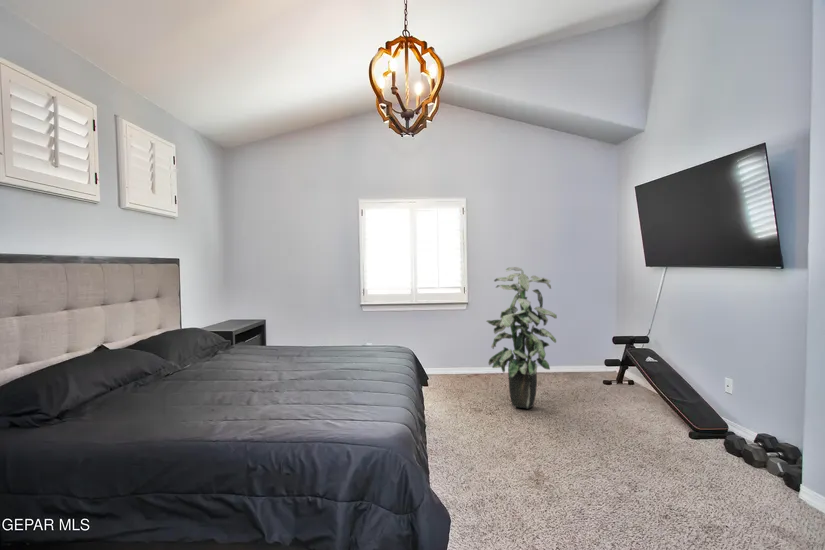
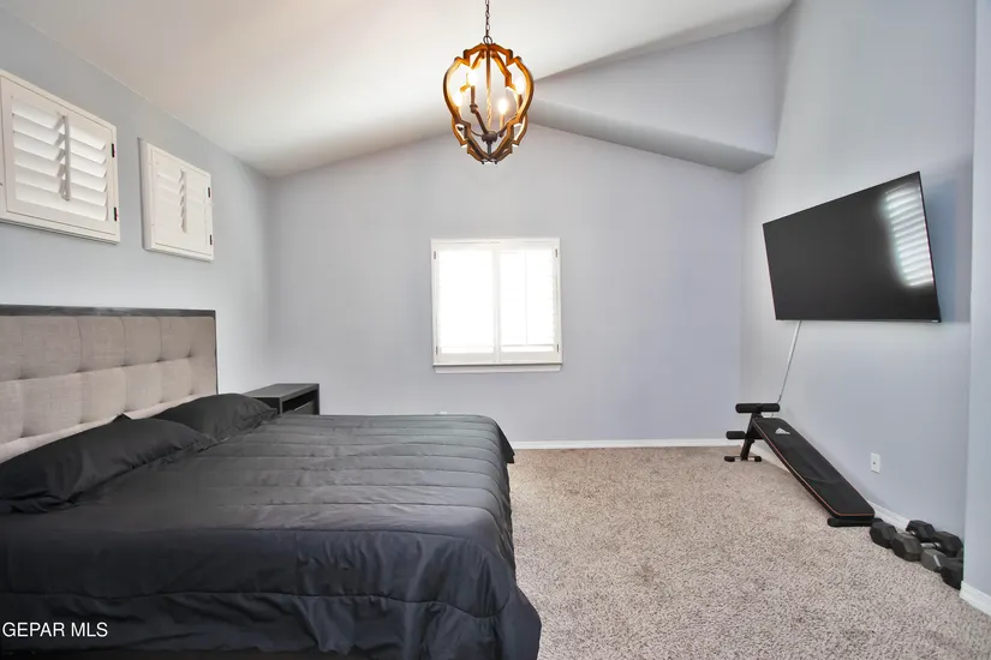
- indoor plant [485,266,558,409]
